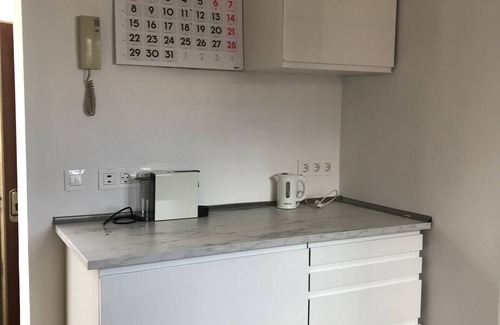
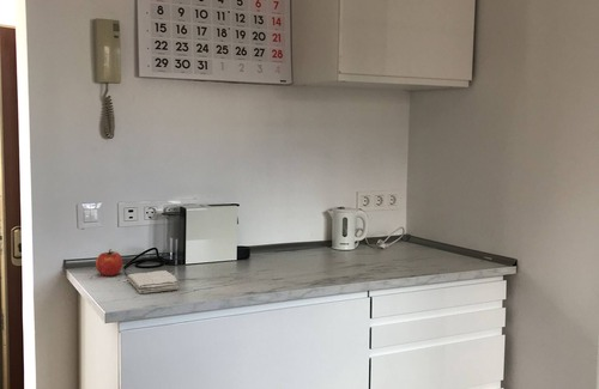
+ washcloth [126,269,180,294]
+ fruit [95,248,123,276]
